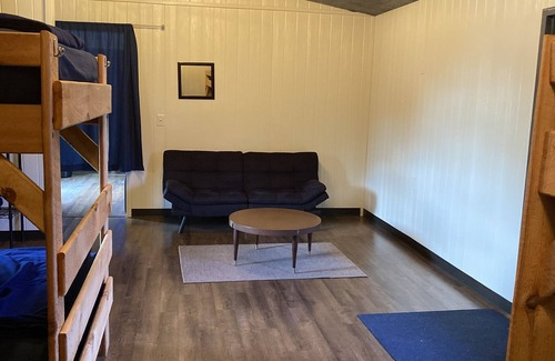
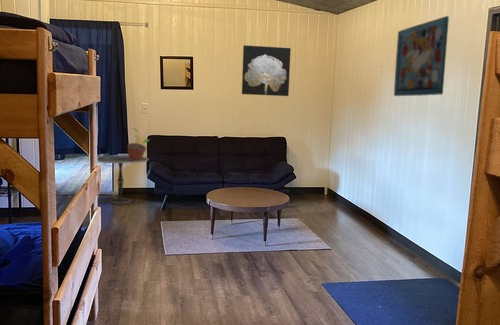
+ wall art [241,44,292,97]
+ side table [97,154,150,204]
+ potted plant [127,127,151,161]
+ rug [393,15,450,97]
